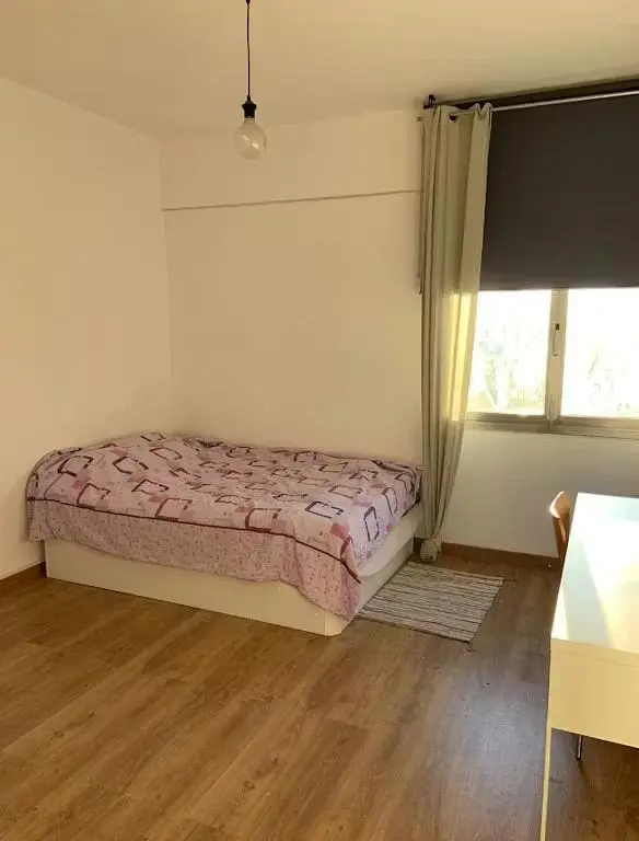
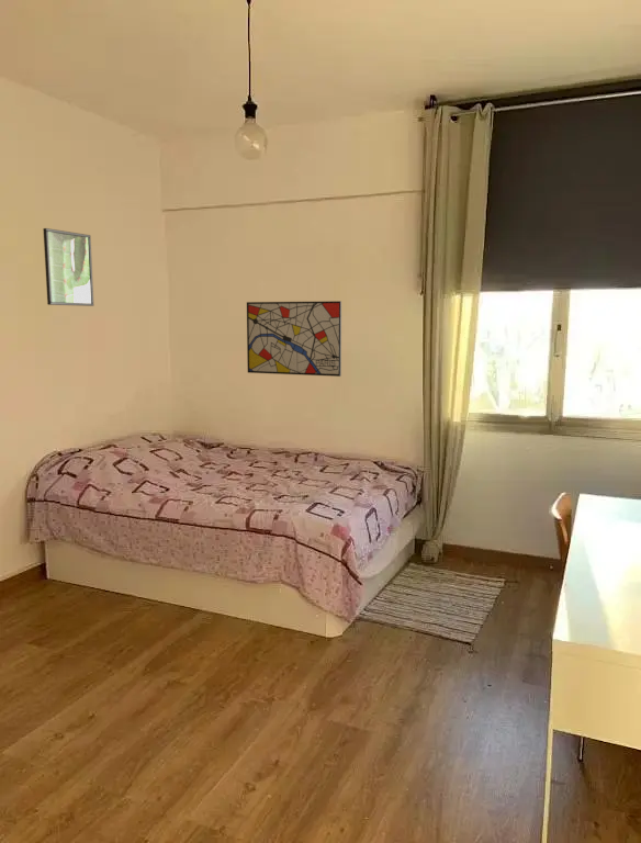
+ wall art [246,300,342,378]
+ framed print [42,227,94,307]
